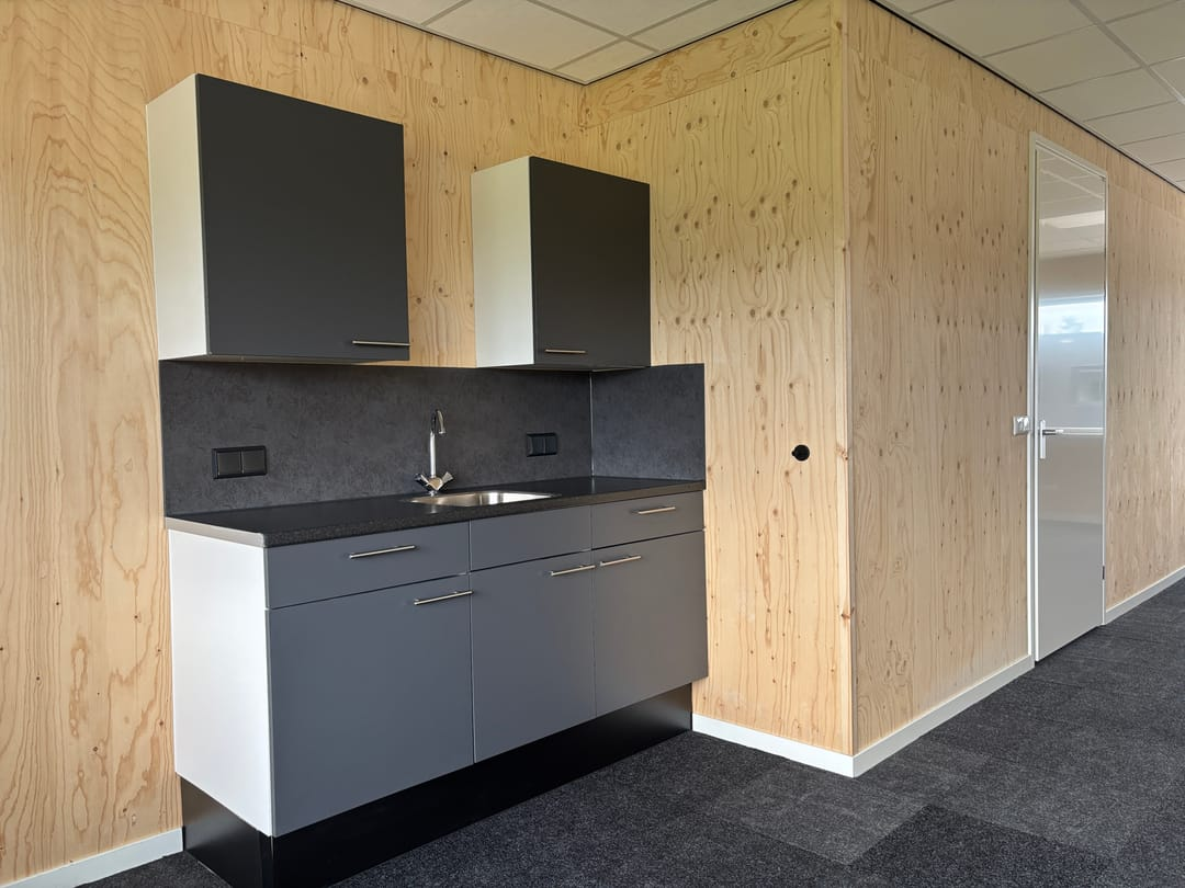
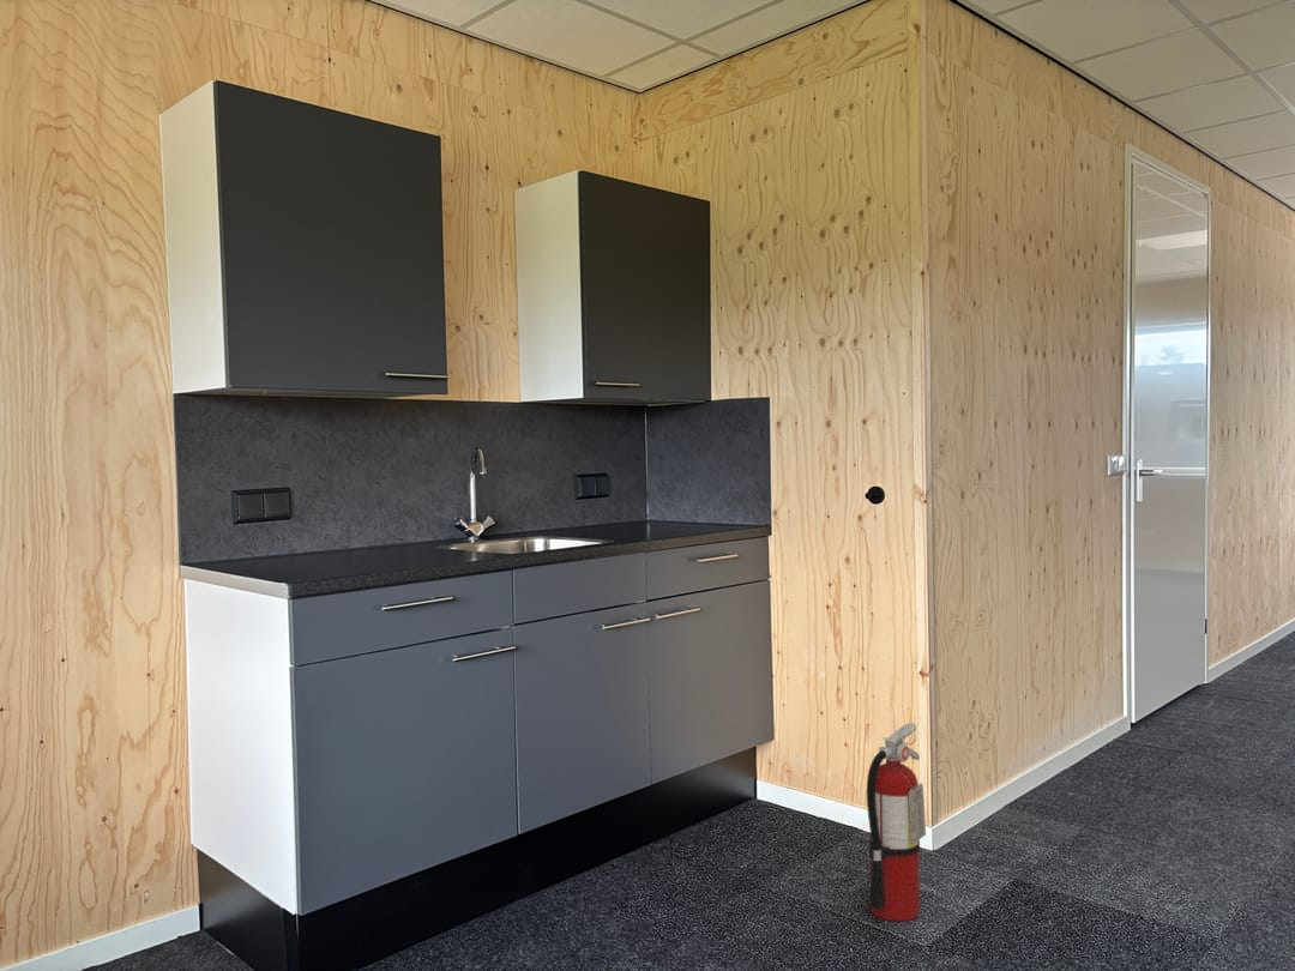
+ fire extinguisher [866,722,927,922]
